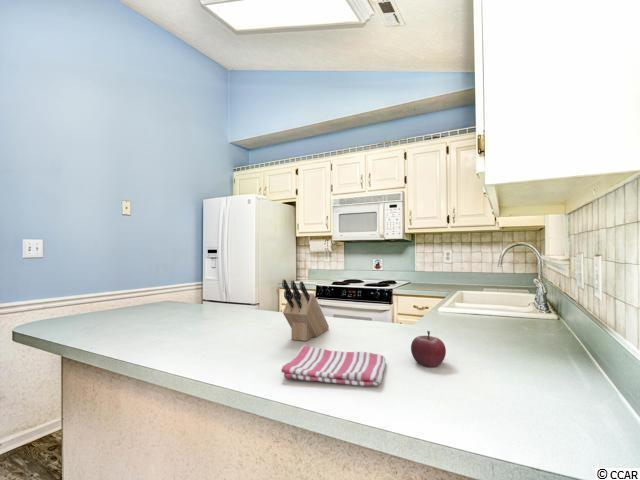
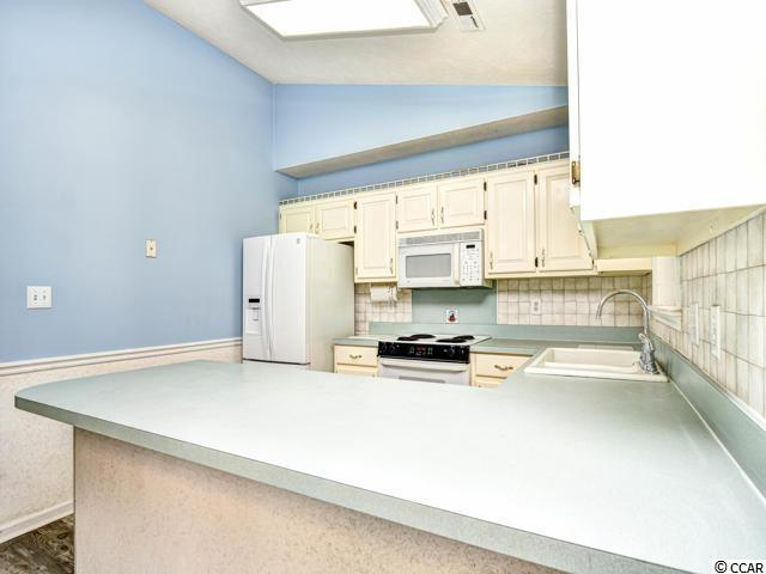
- knife block [281,278,330,342]
- dish towel [280,344,386,387]
- fruit [410,330,447,368]
